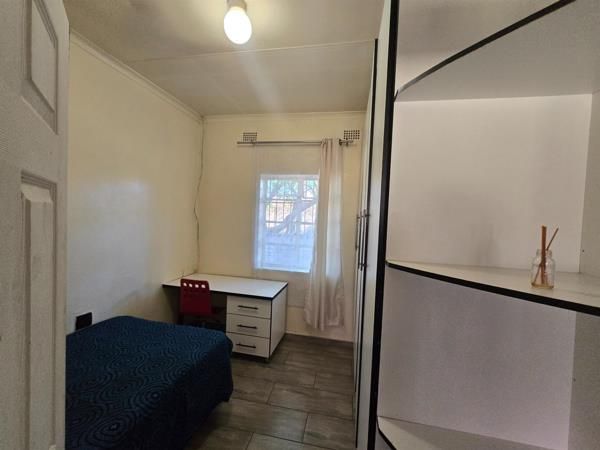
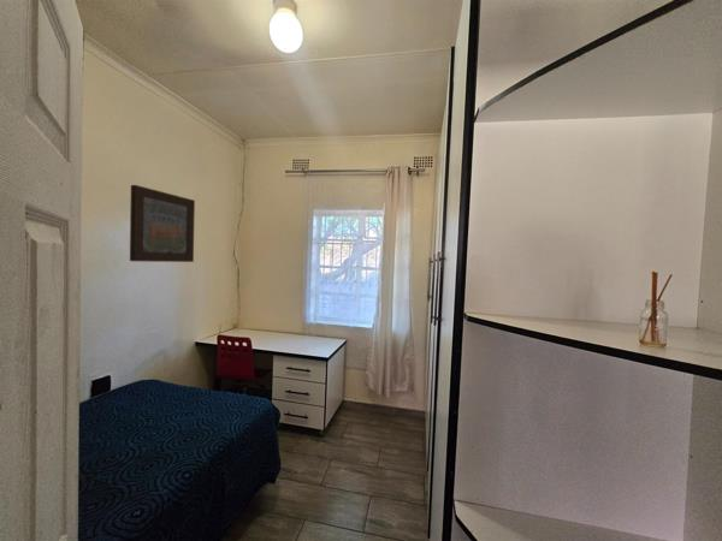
+ wall art [129,184,196,263]
